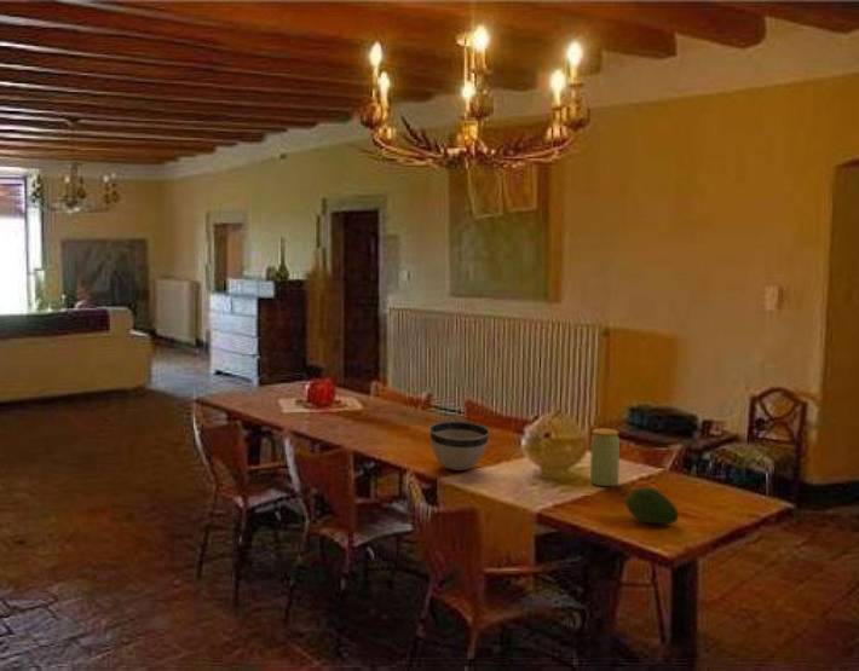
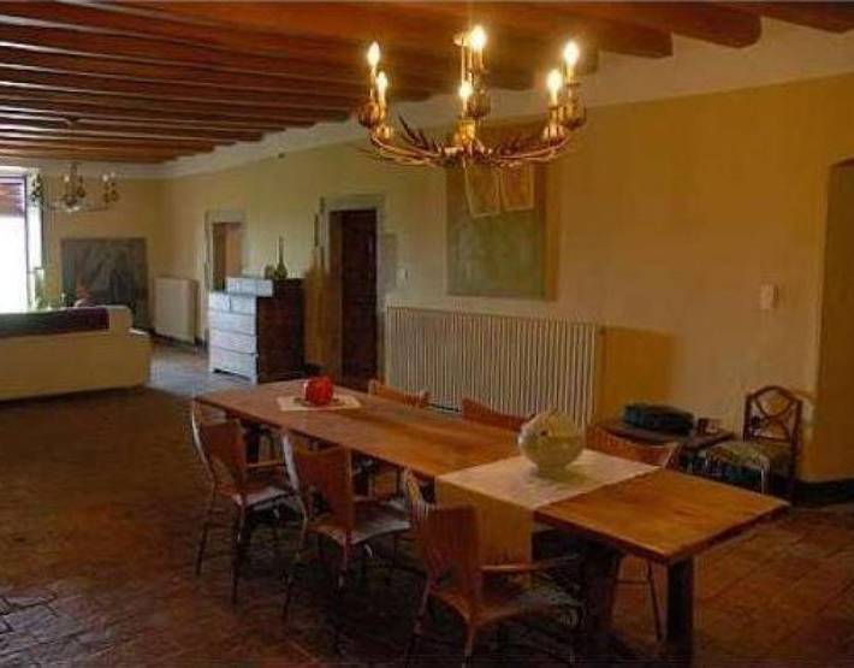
- jar [589,427,621,487]
- fruit [624,486,680,525]
- bowl [428,420,490,472]
